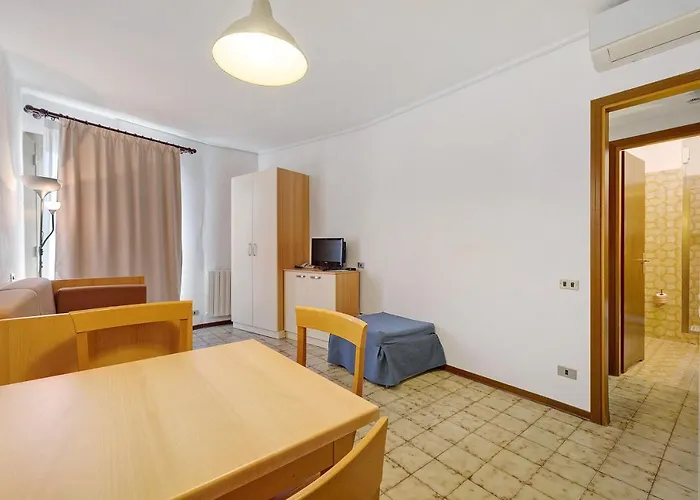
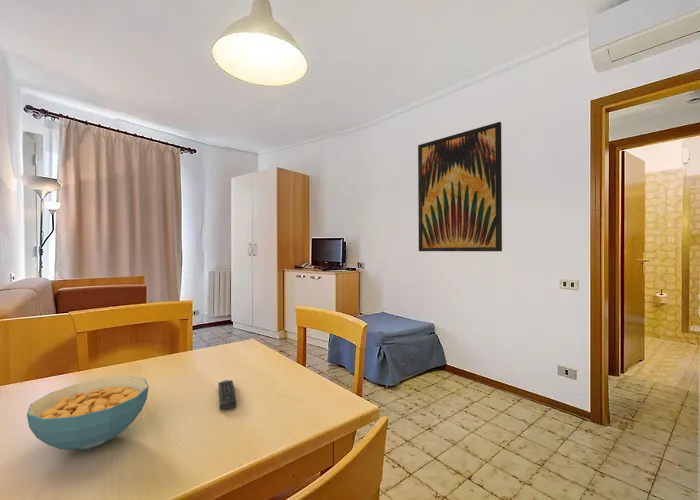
+ wall art [417,121,503,252]
+ cereal bowl [26,375,150,451]
+ remote control [218,379,238,410]
